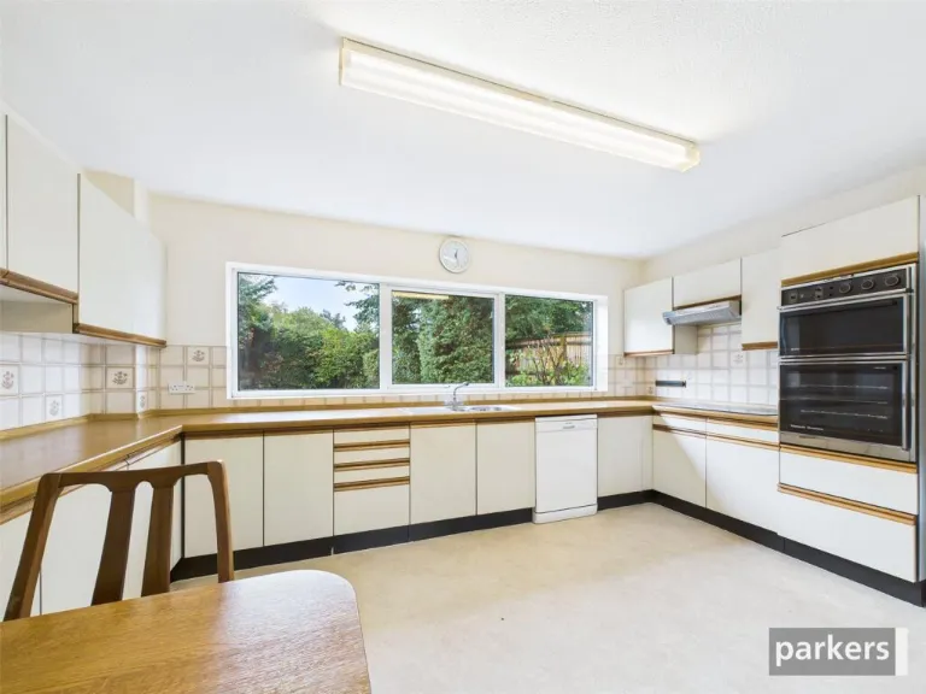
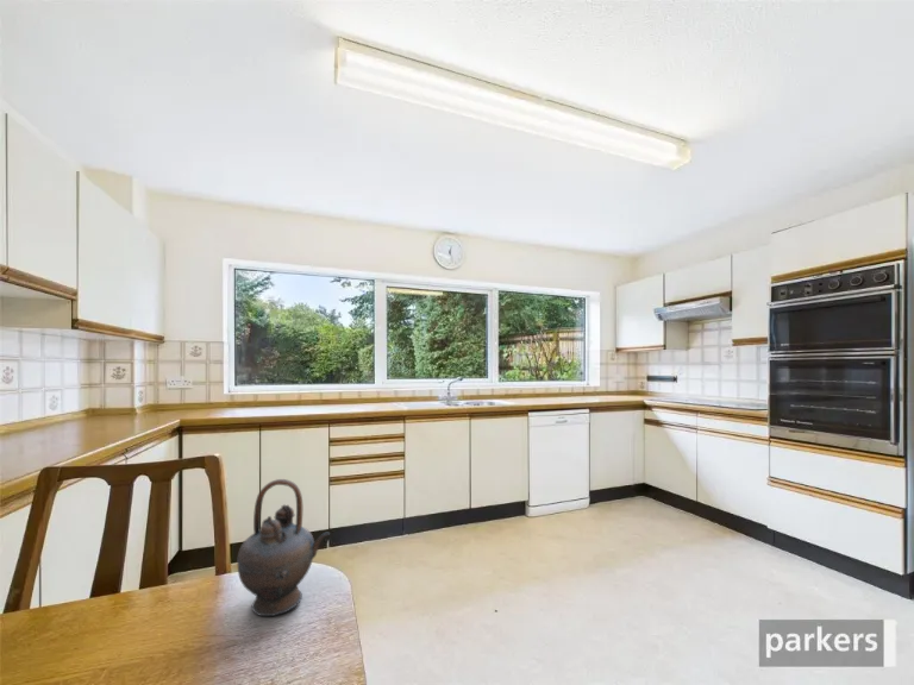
+ teapot [236,478,331,617]
